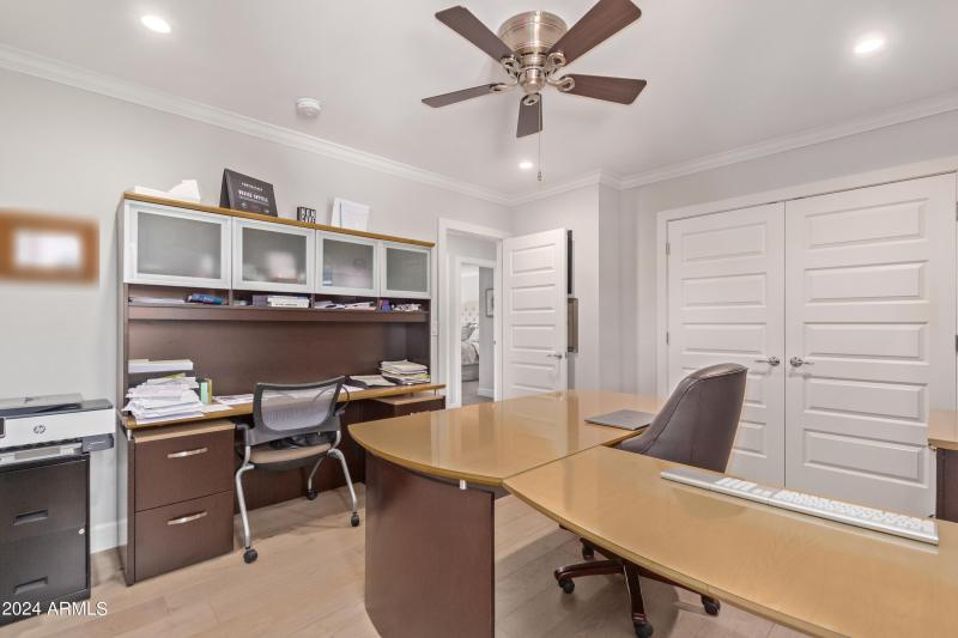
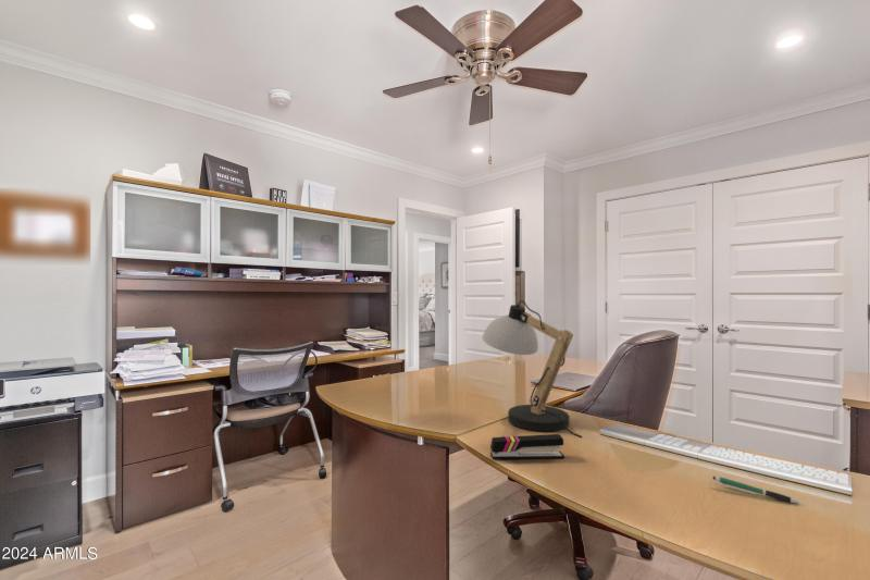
+ pen [712,476,801,504]
+ desk lamp [481,299,583,439]
+ stapler [489,433,566,460]
